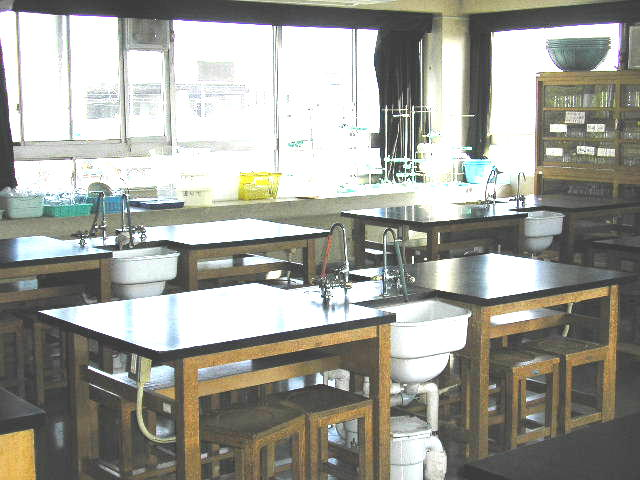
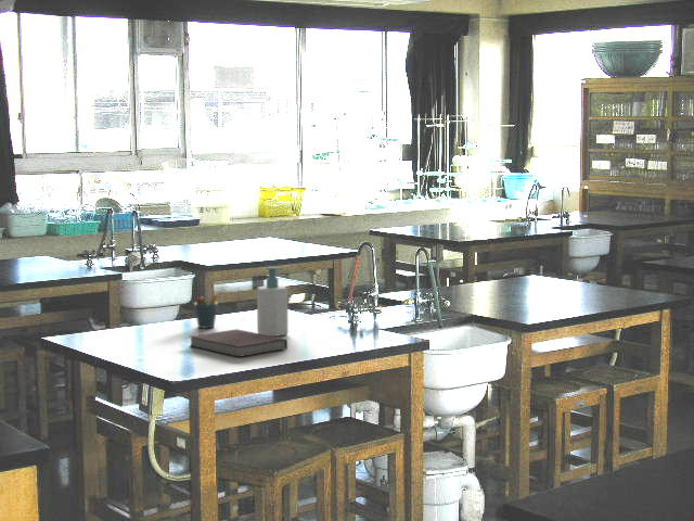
+ notebook [188,328,288,358]
+ soap bottle [256,266,290,338]
+ pen holder [193,288,219,329]
